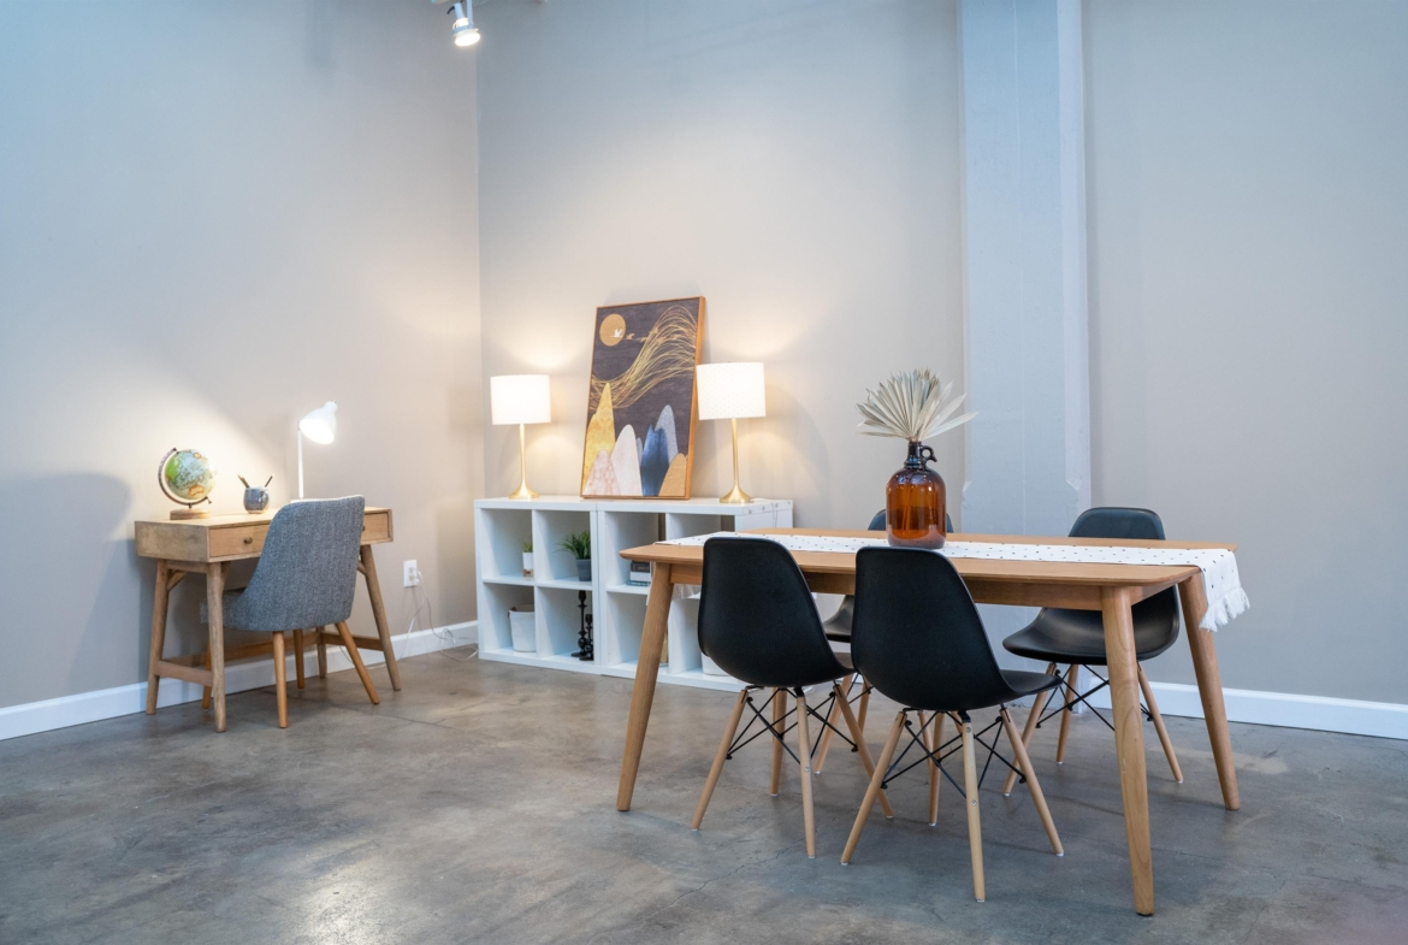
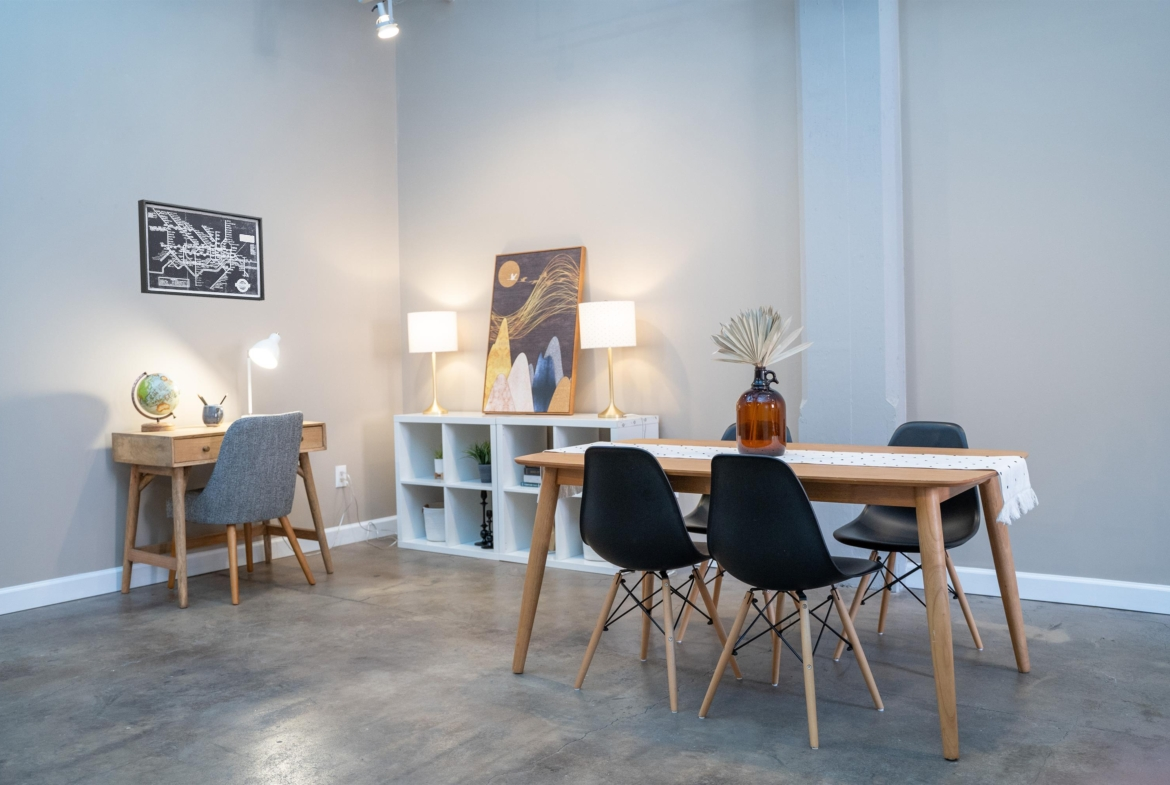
+ wall art [137,198,266,302]
